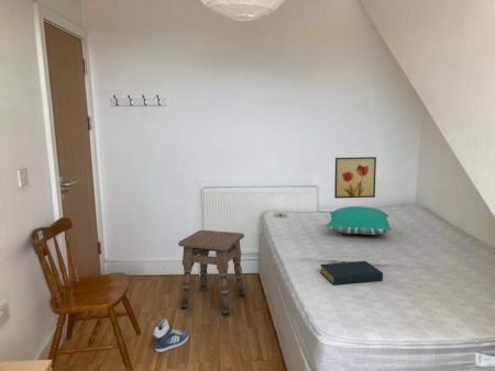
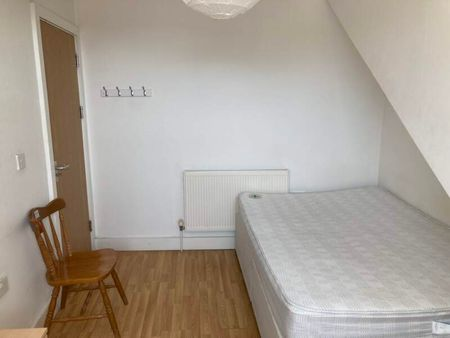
- sneaker [152,317,189,353]
- hardback book [319,260,384,285]
- wall art [333,156,377,200]
- pillow [326,205,394,236]
- side table [177,229,245,316]
